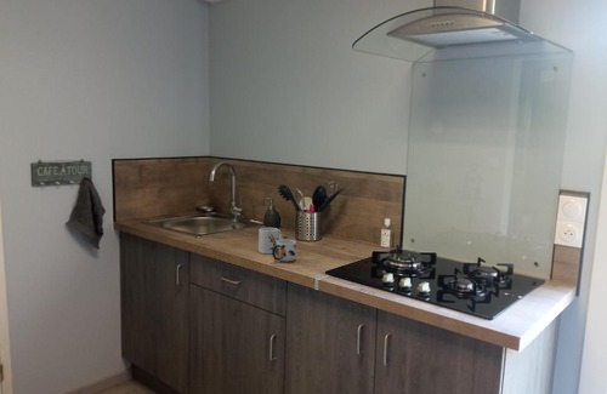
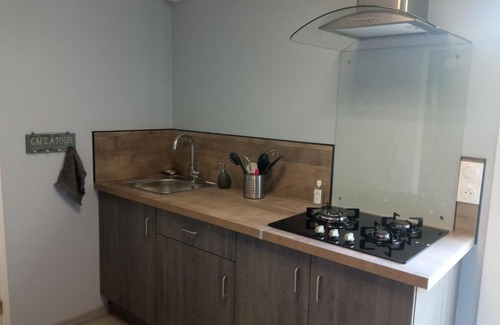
- mug [271,235,299,263]
- mug [257,227,283,255]
